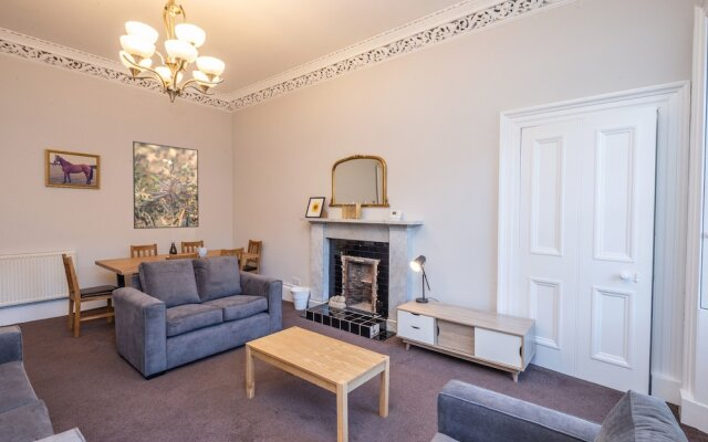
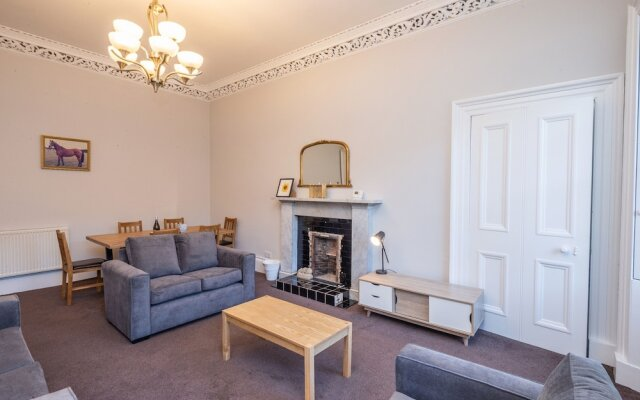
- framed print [132,140,199,230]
